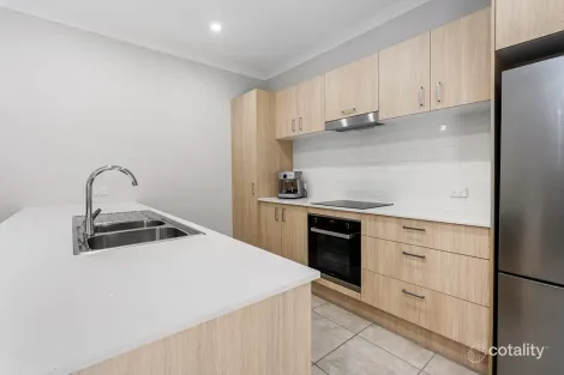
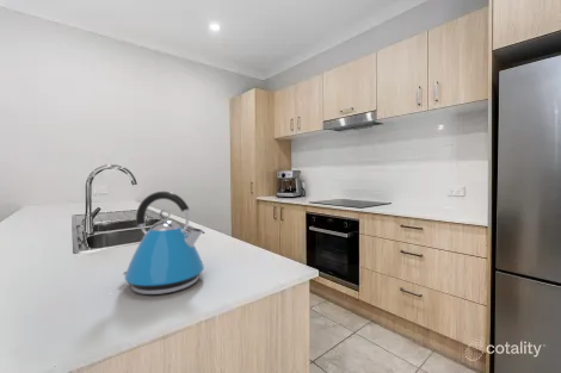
+ kettle [122,191,205,296]
